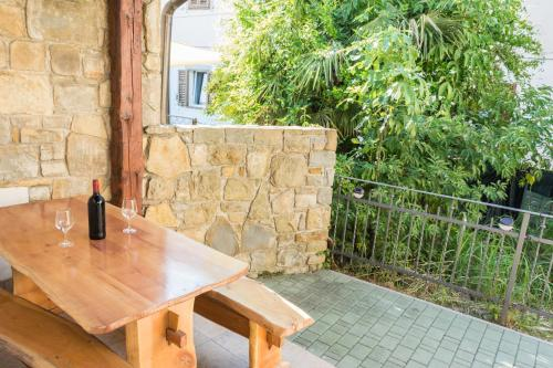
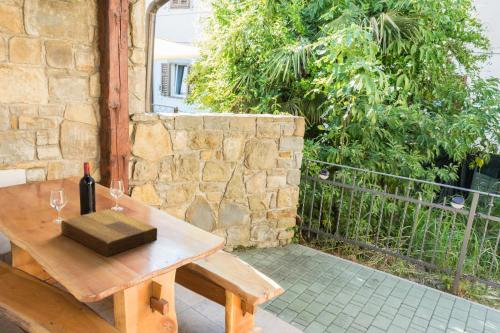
+ cutting board [60,208,158,257]
